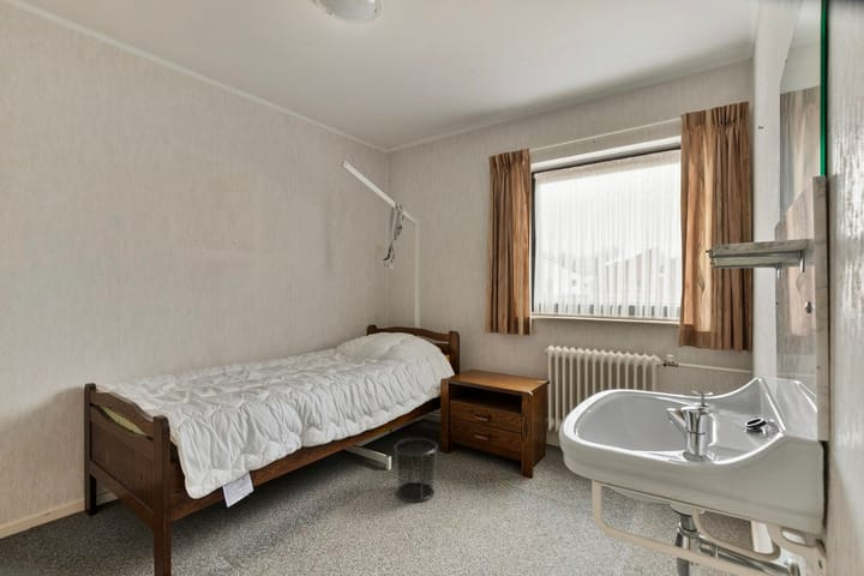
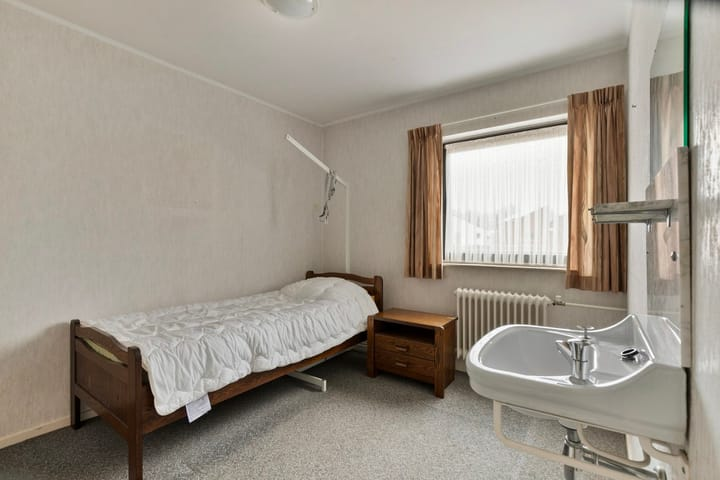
- waste bin [392,437,439,503]
